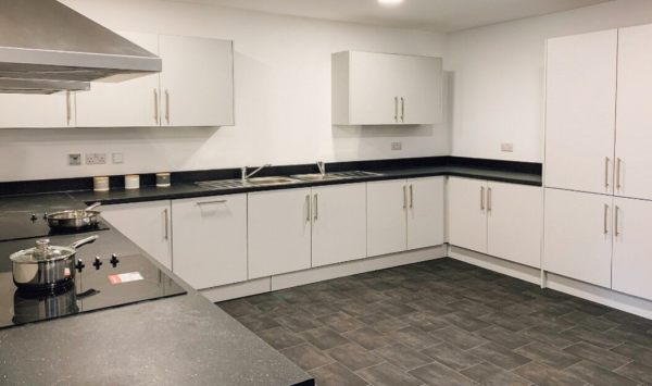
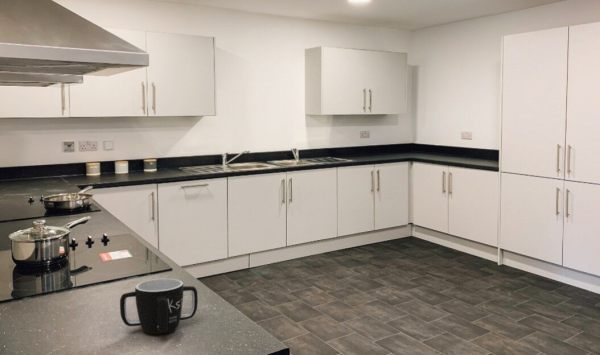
+ mug [119,277,199,335]
